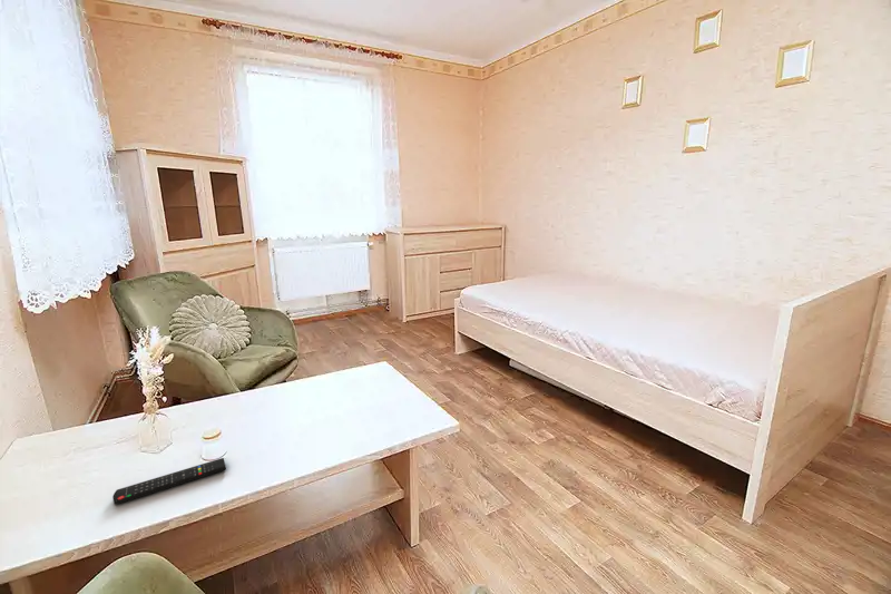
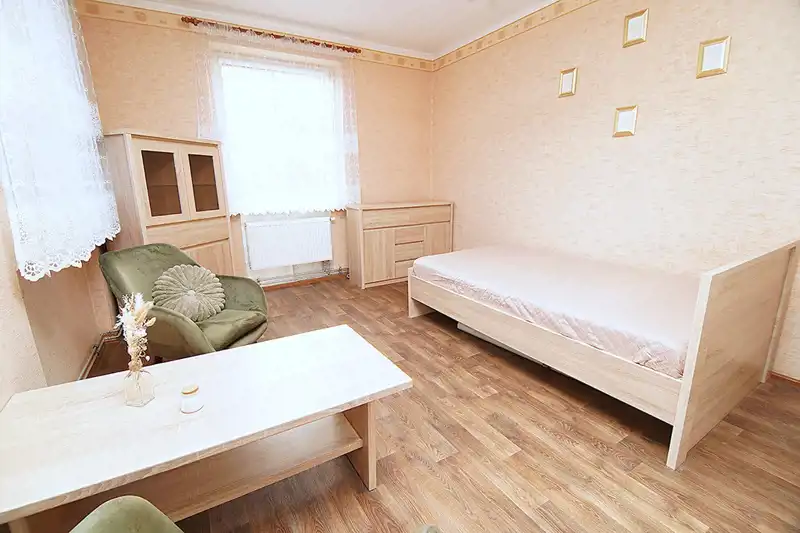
- remote control [111,457,227,506]
